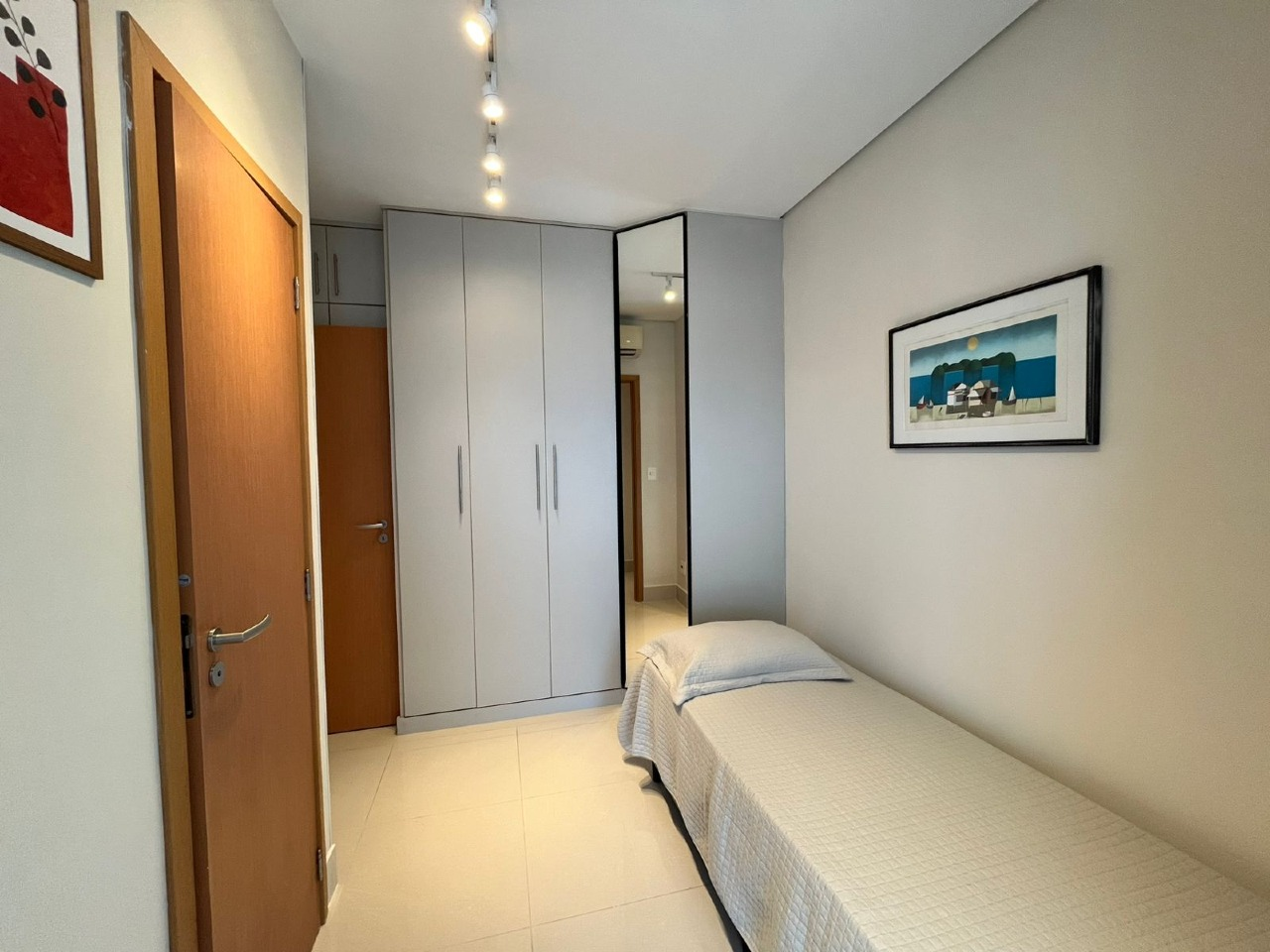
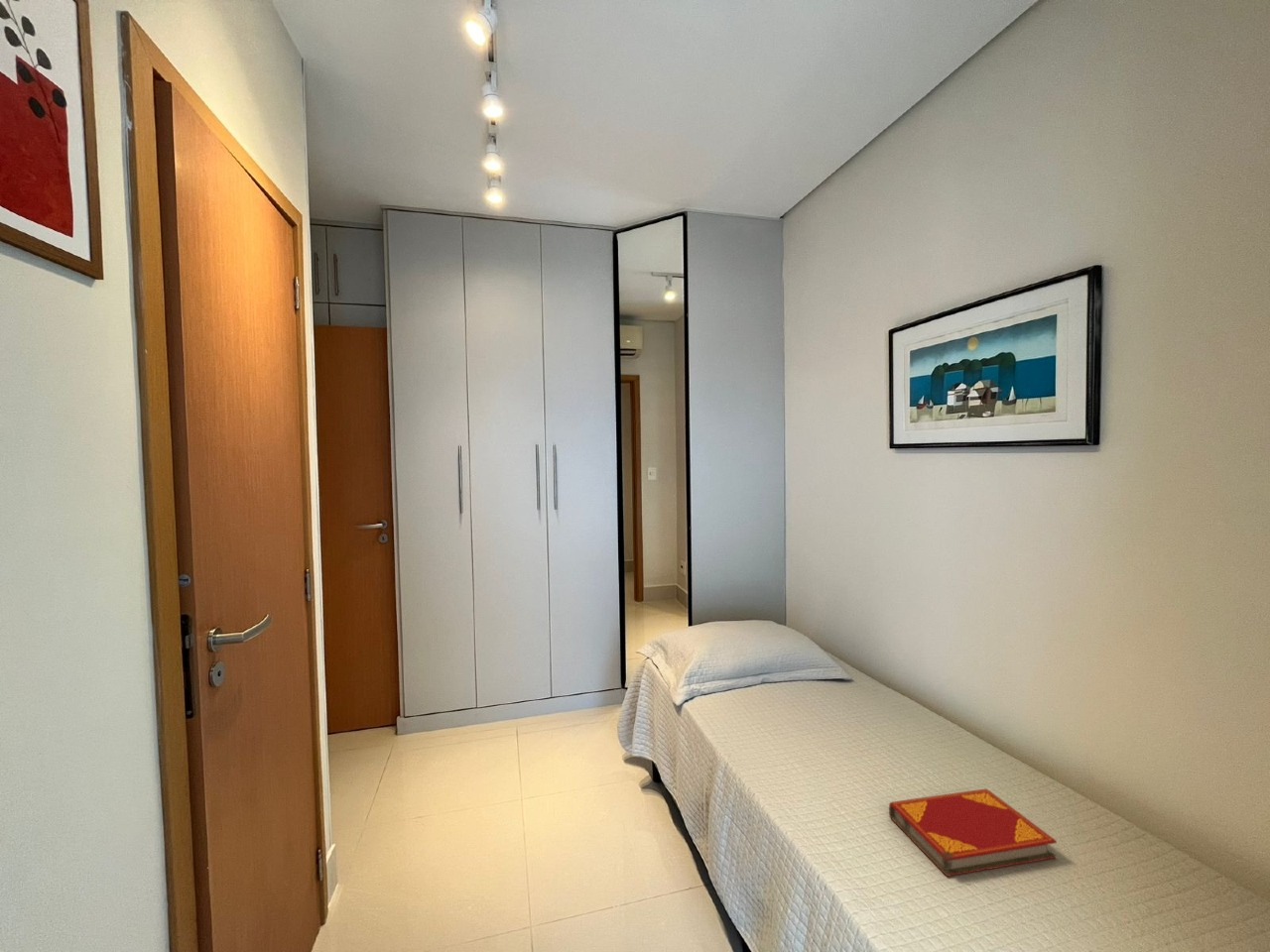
+ hardback book [888,788,1058,878]
